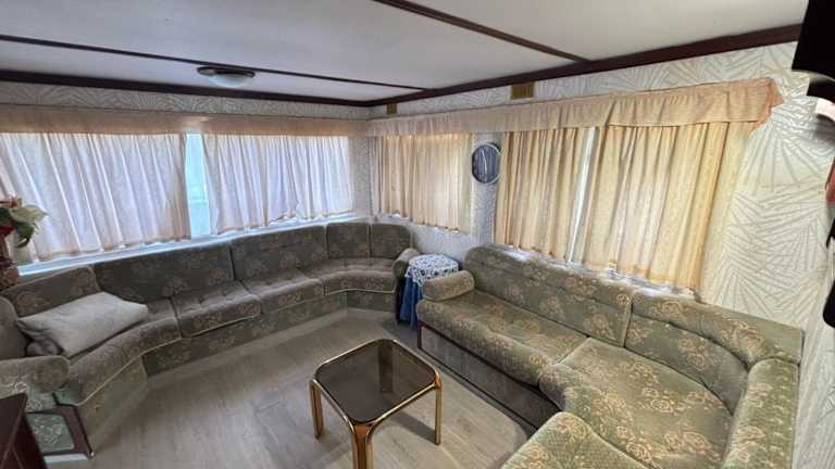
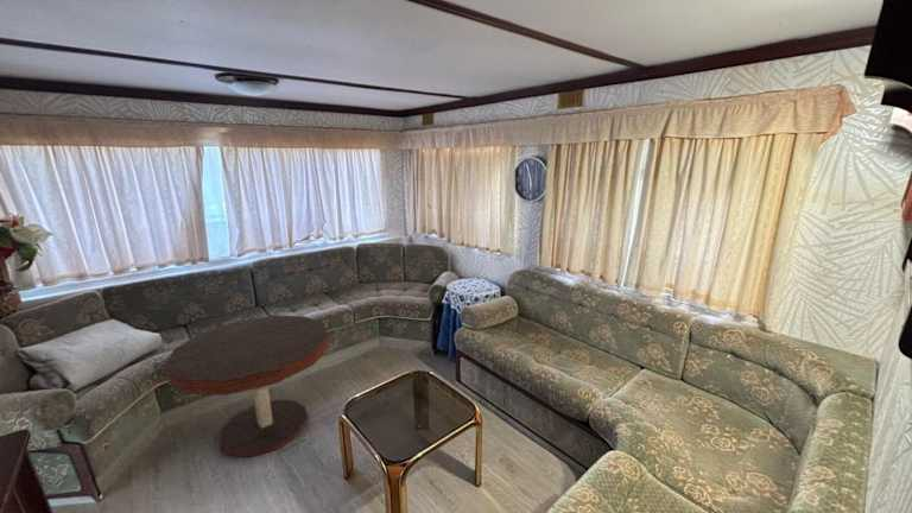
+ coffee table [163,315,330,457]
